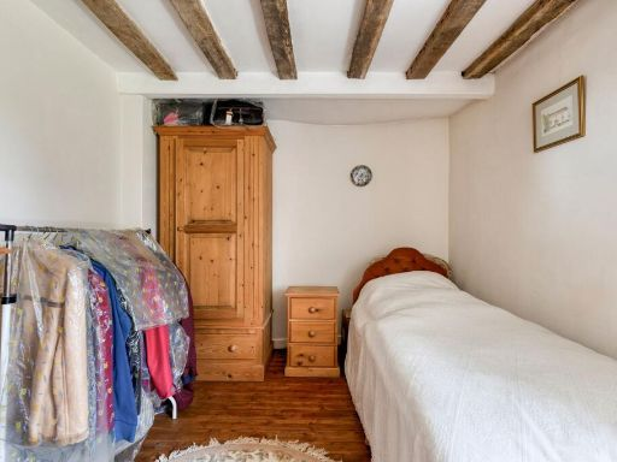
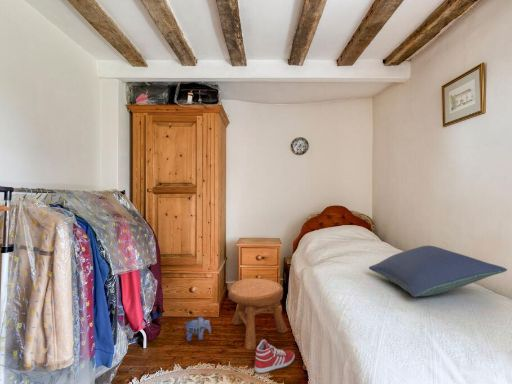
+ stool [227,277,288,351]
+ pillow [368,245,508,298]
+ sneaker [254,339,295,374]
+ plush toy [184,315,212,342]
